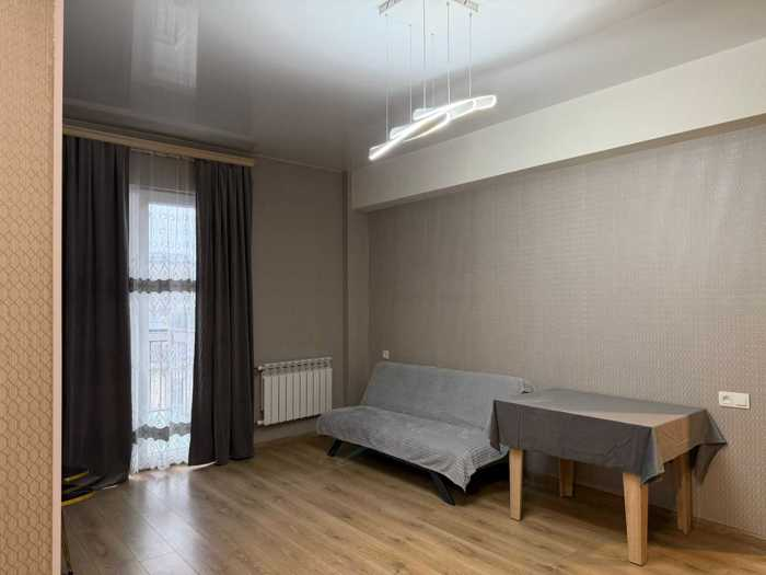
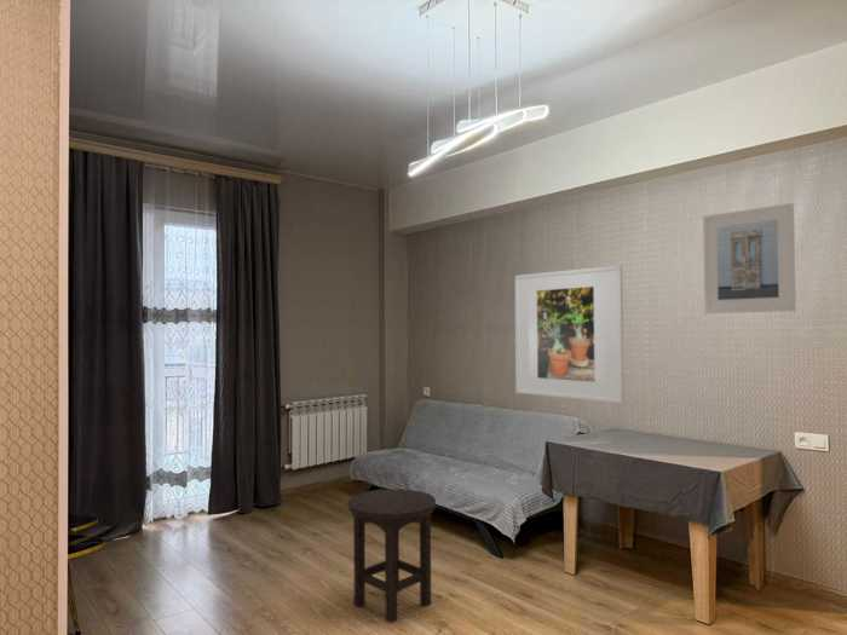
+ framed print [702,202,797,314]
+ stool [347,487,437,624]
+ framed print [514,264,626,404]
